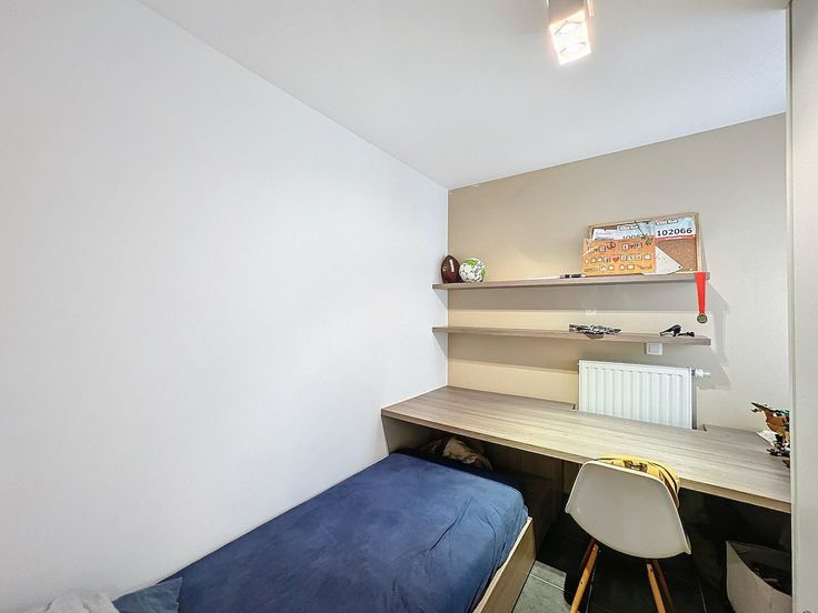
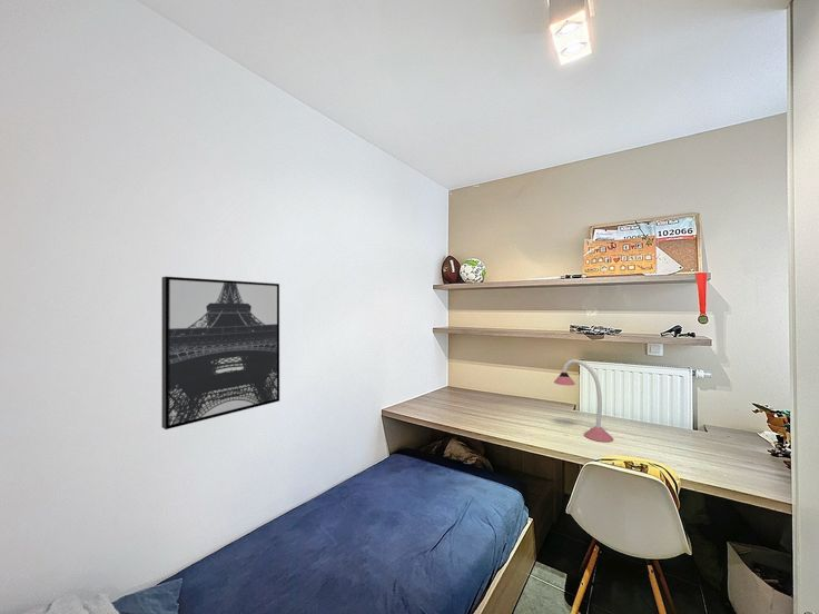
+ wall art [161,276,280,430]
+ desk lamp [553,358,614,443]
